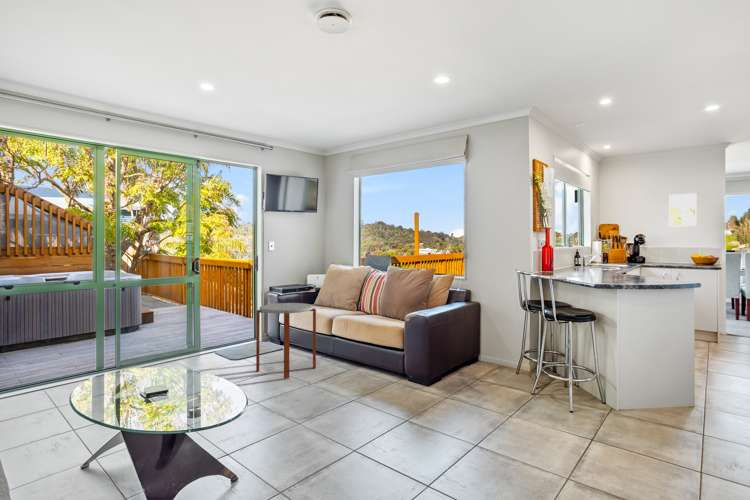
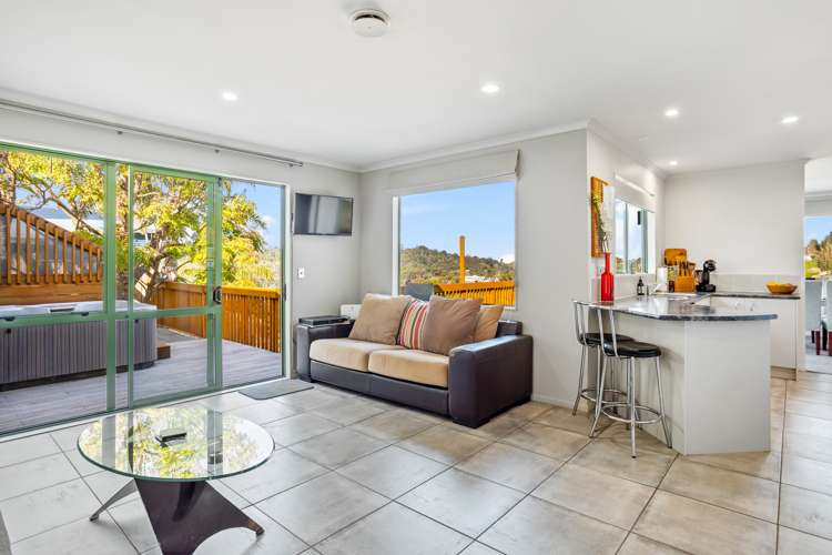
- side table [255,302,317,379]
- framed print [668,192,697,227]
